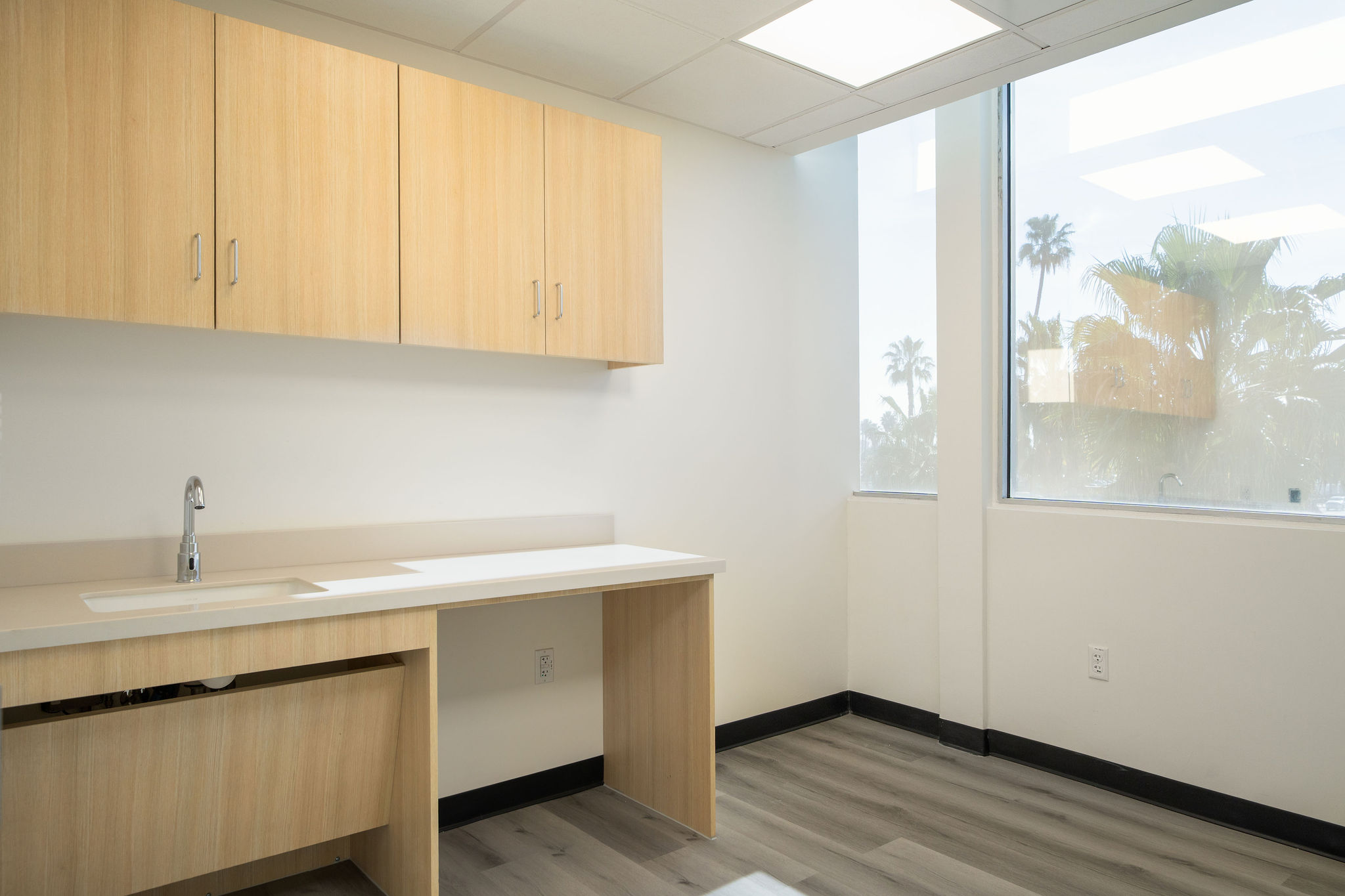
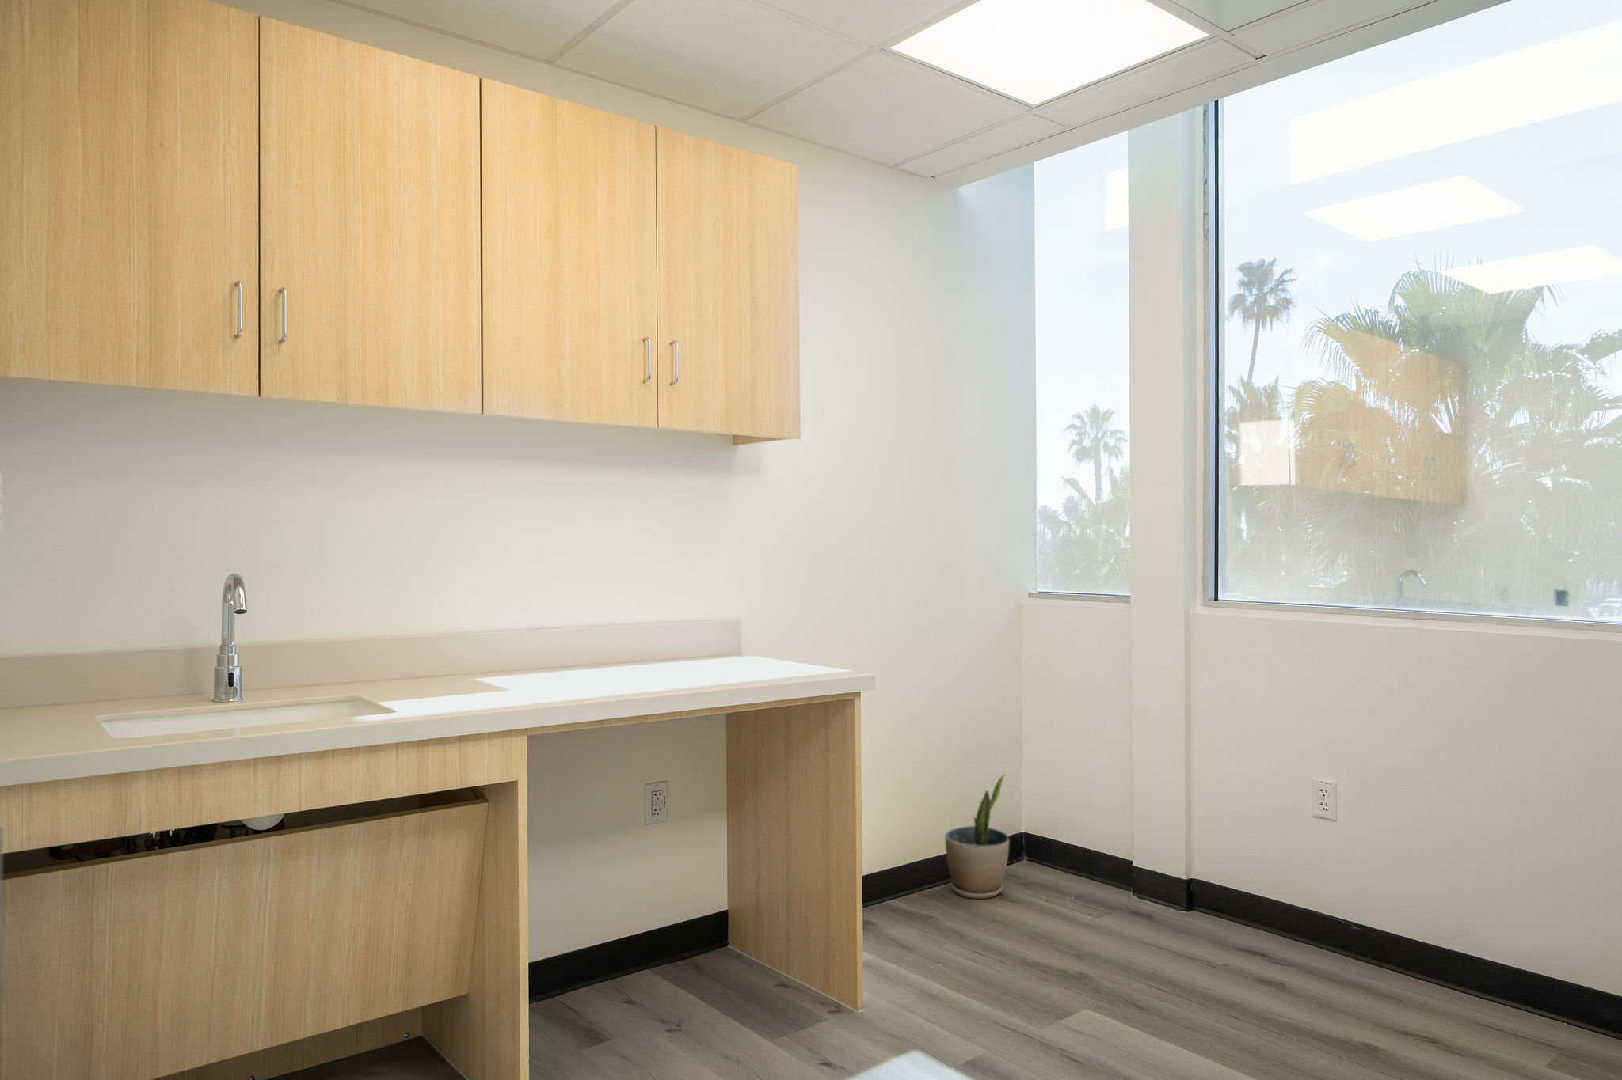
+ potted plant [944,773,1009,899]
